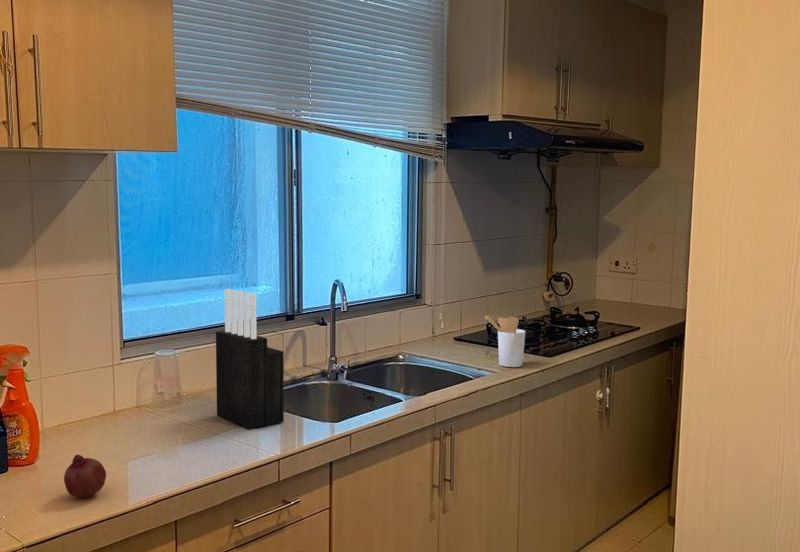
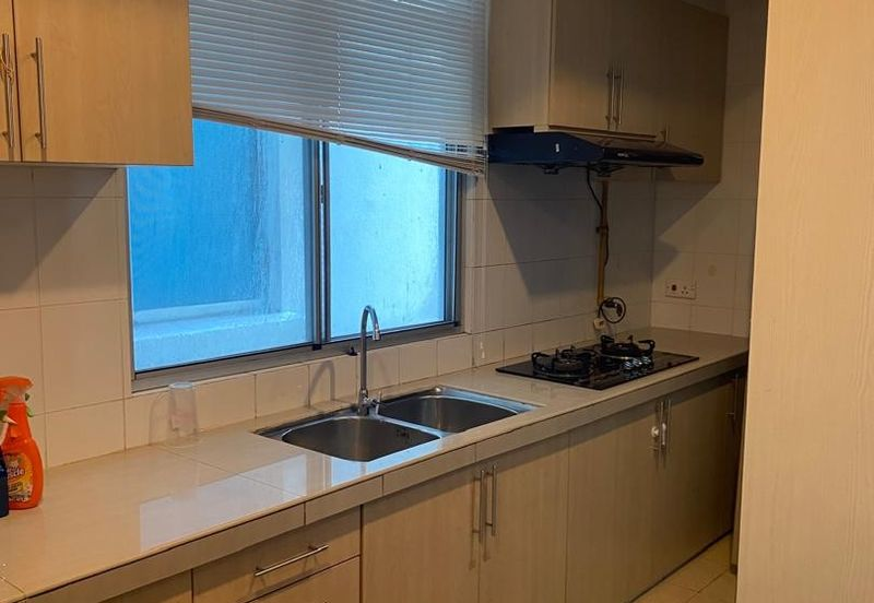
- fruit [63,454,107,498]
- utensil holder [484,314,526,368]
- knife block [215,288,285,430]
